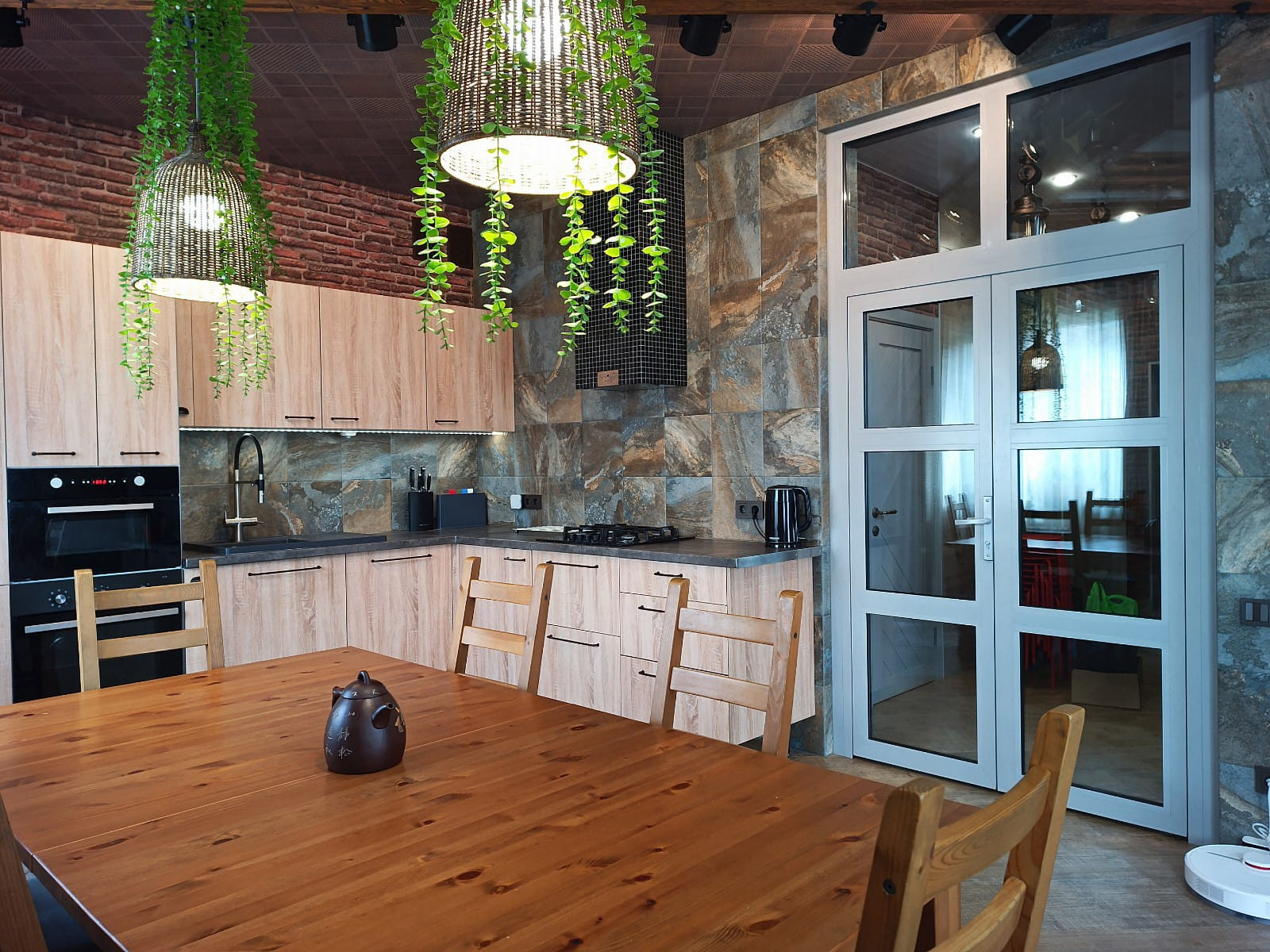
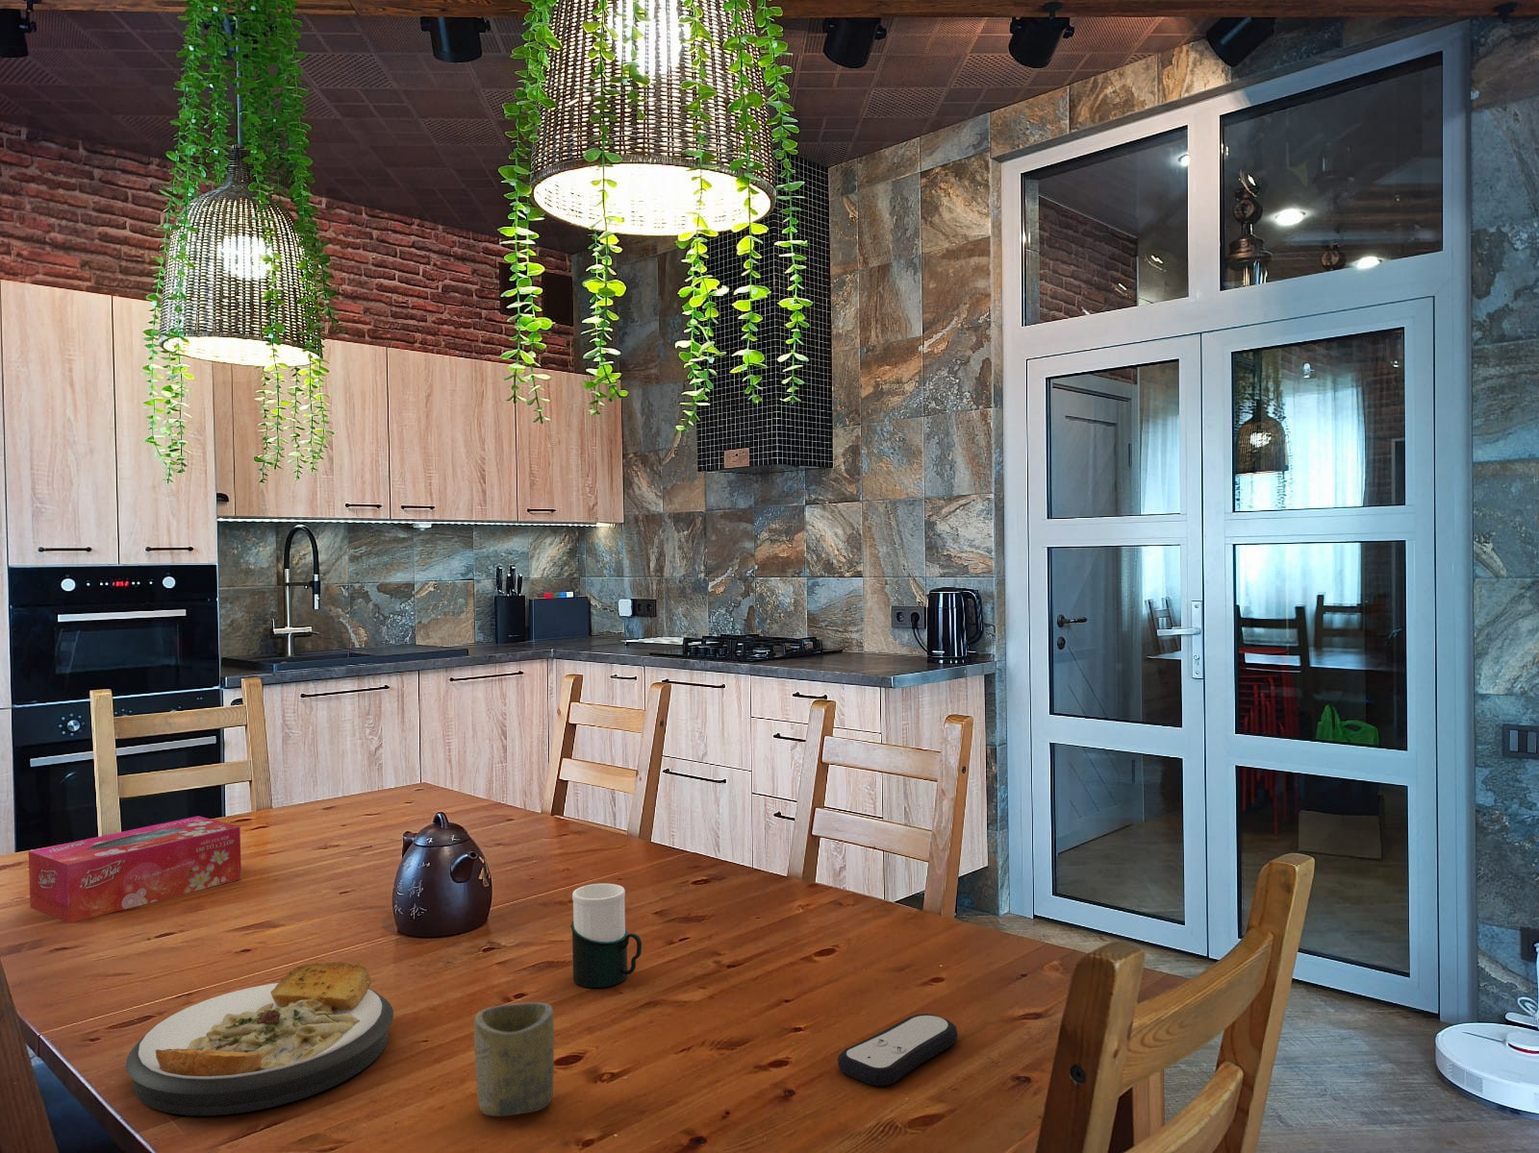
+ tissue box [28,816,242,924]
+ cup [570,883,642,988]
+ remote control [837,1013,959,1088]
+ cup [474,1002,555,1118]
+ plate [125,960,394,1117]
